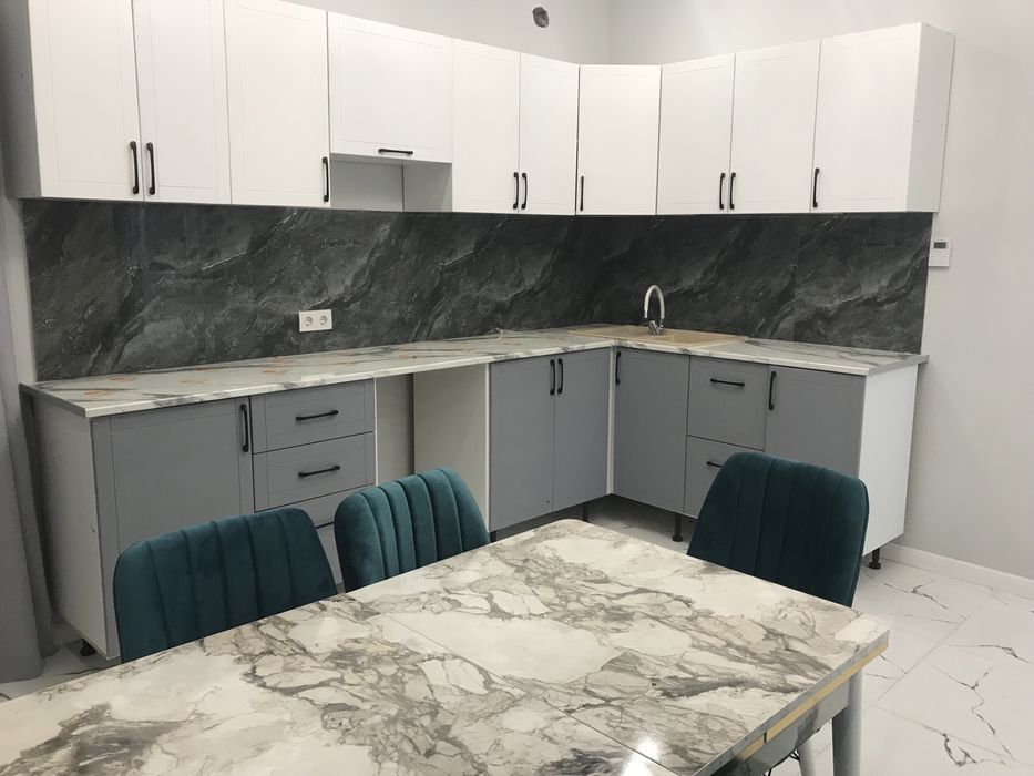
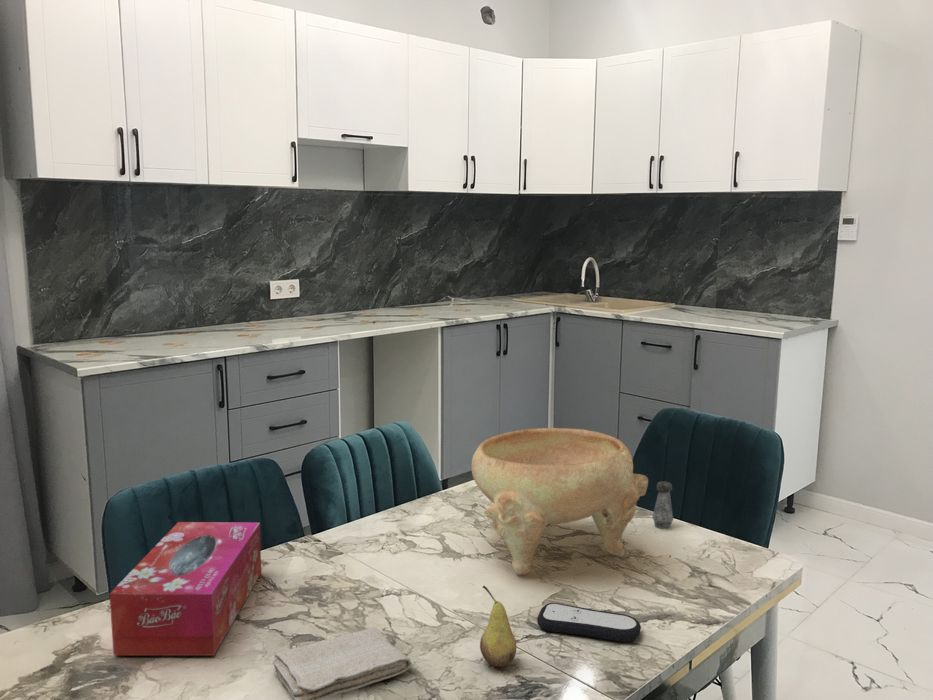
+ decorative bowl [471,427,649,576]
+ salt shaker [652,480,674,529]
+ washcloth [271,627,412,700]
+ remote control [536,602,642,643]
+ fruit [479,585,517,668]
+ tissue box [109,521,262,657]
